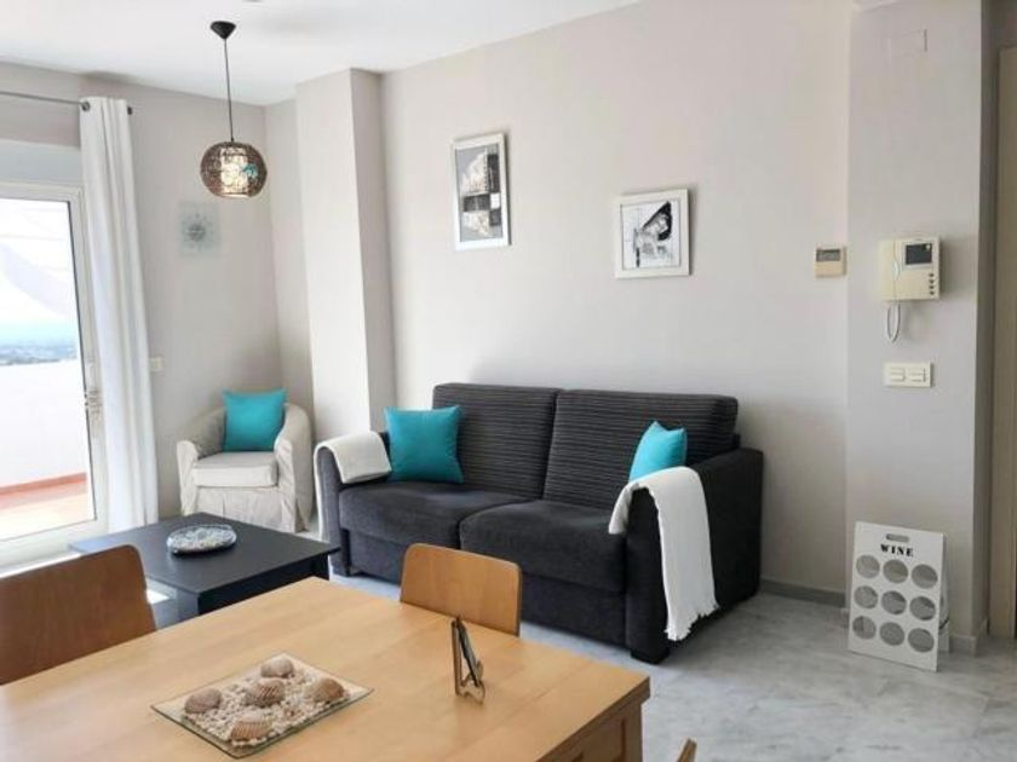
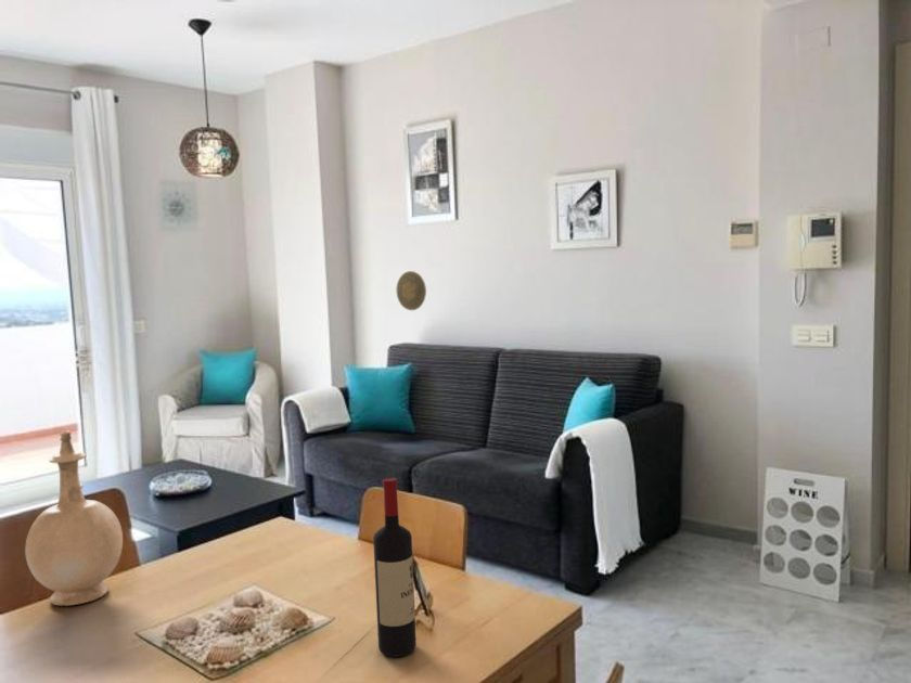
+ vase [24,430,124,607]
+ decorative plate [396,270,427,311]
+ wine bottle [372,477,418,658]
